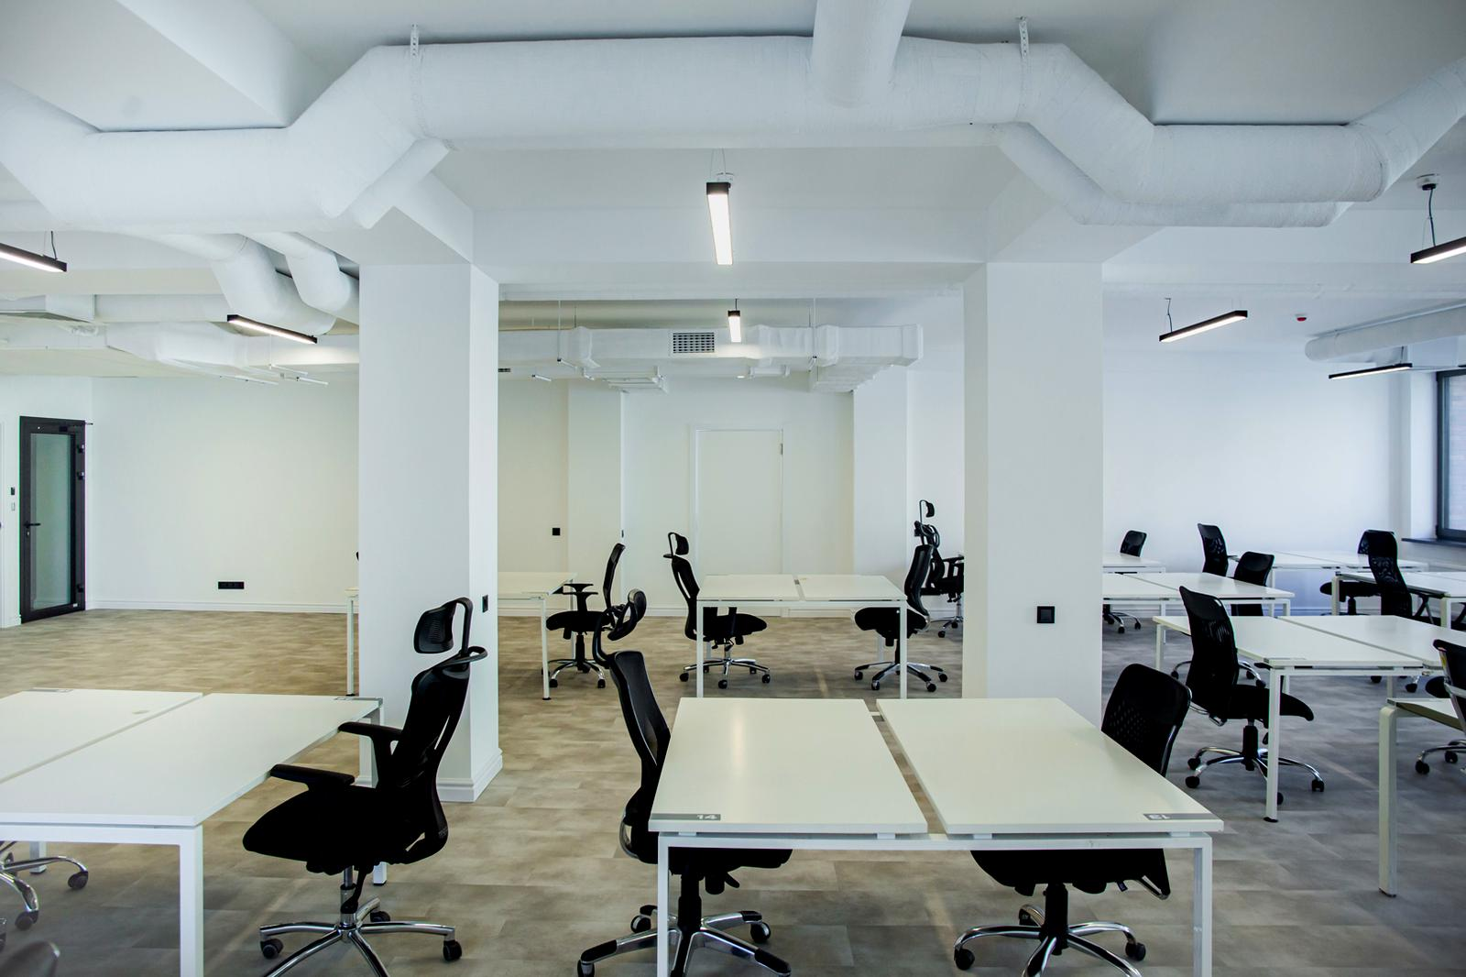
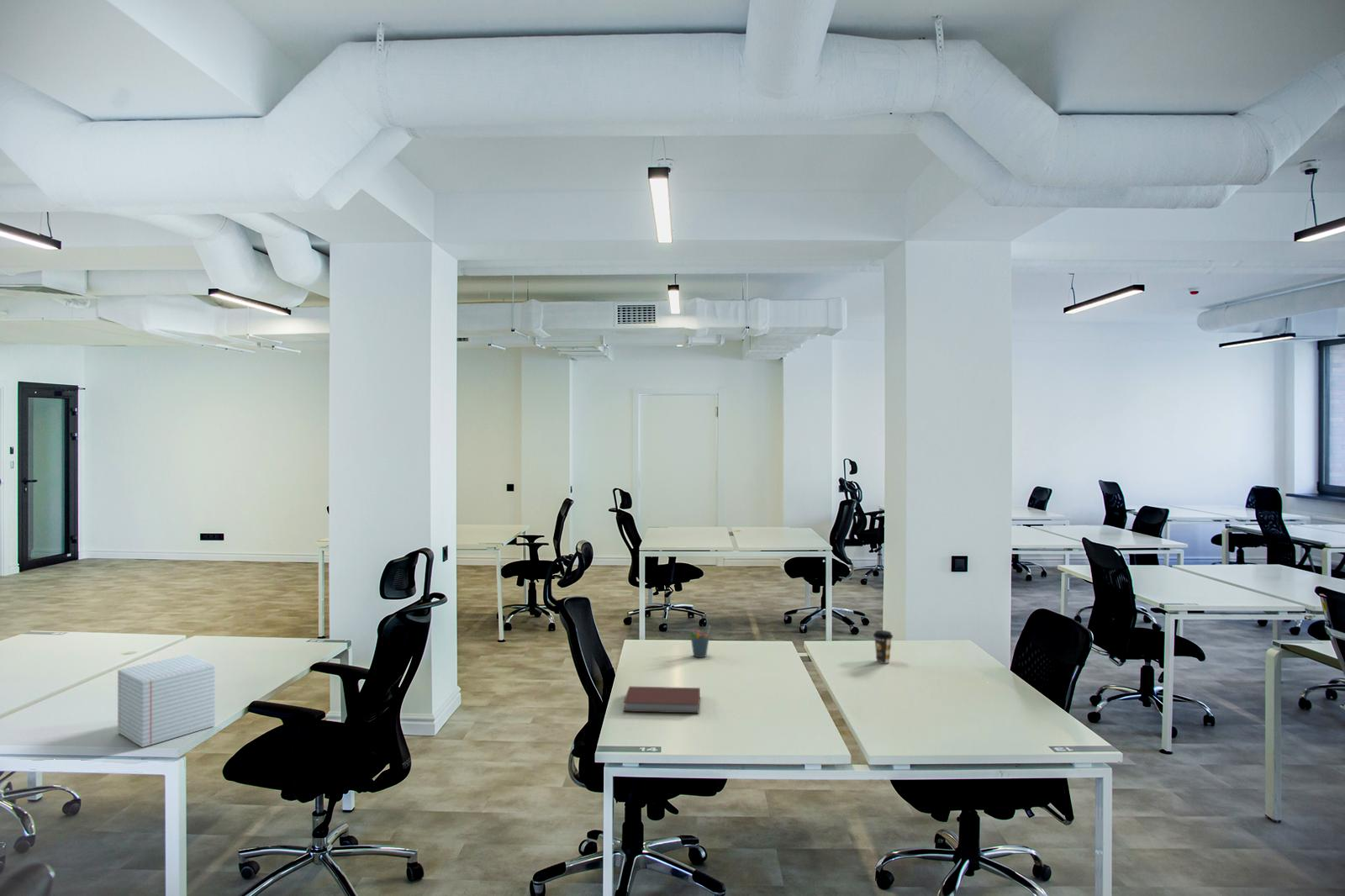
+ notepad [117,654,216,748]
+ book [623,685,701,714]
+ pen holder [689,625,711,658]
+ coffee cup [873,630,894,664]
